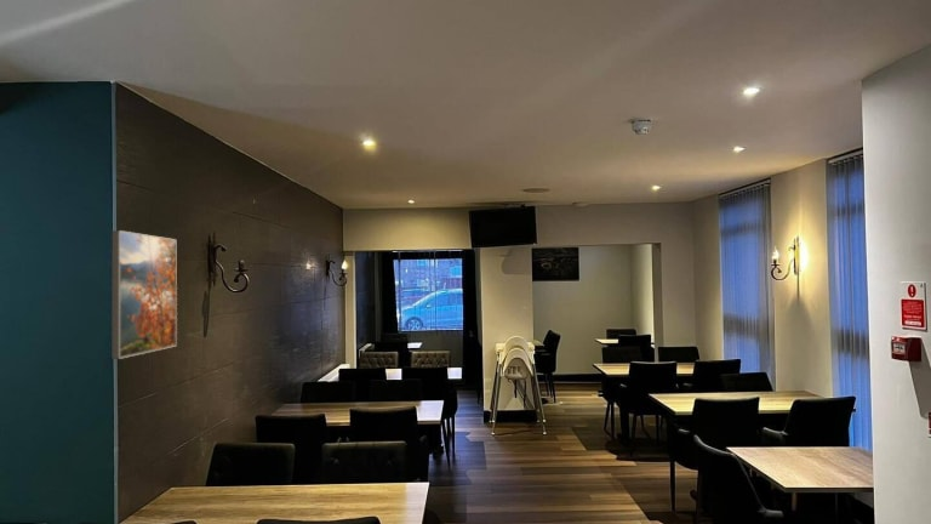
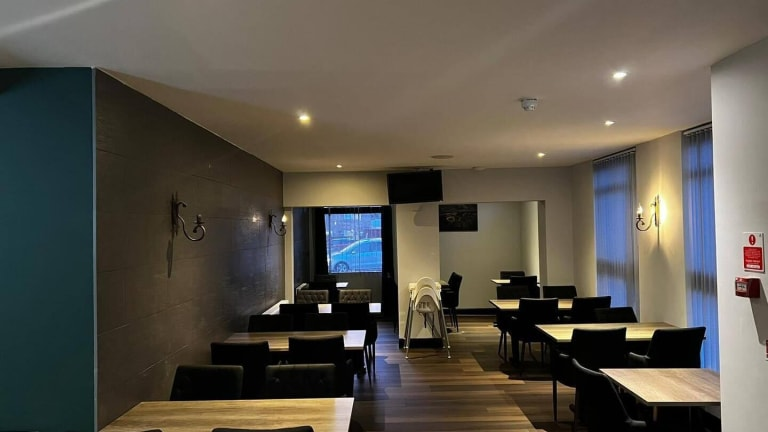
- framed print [110,229,178,360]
